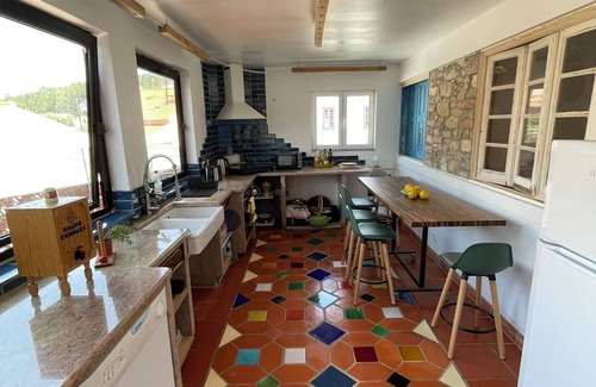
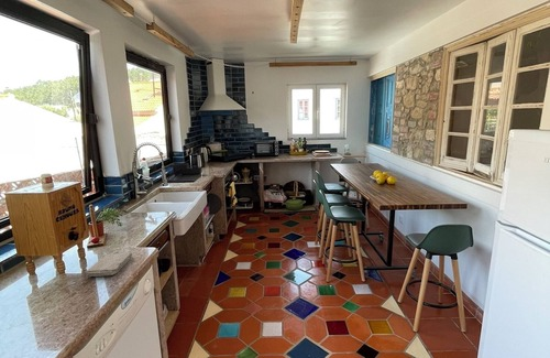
+ washcloth [85,252,133,278]
